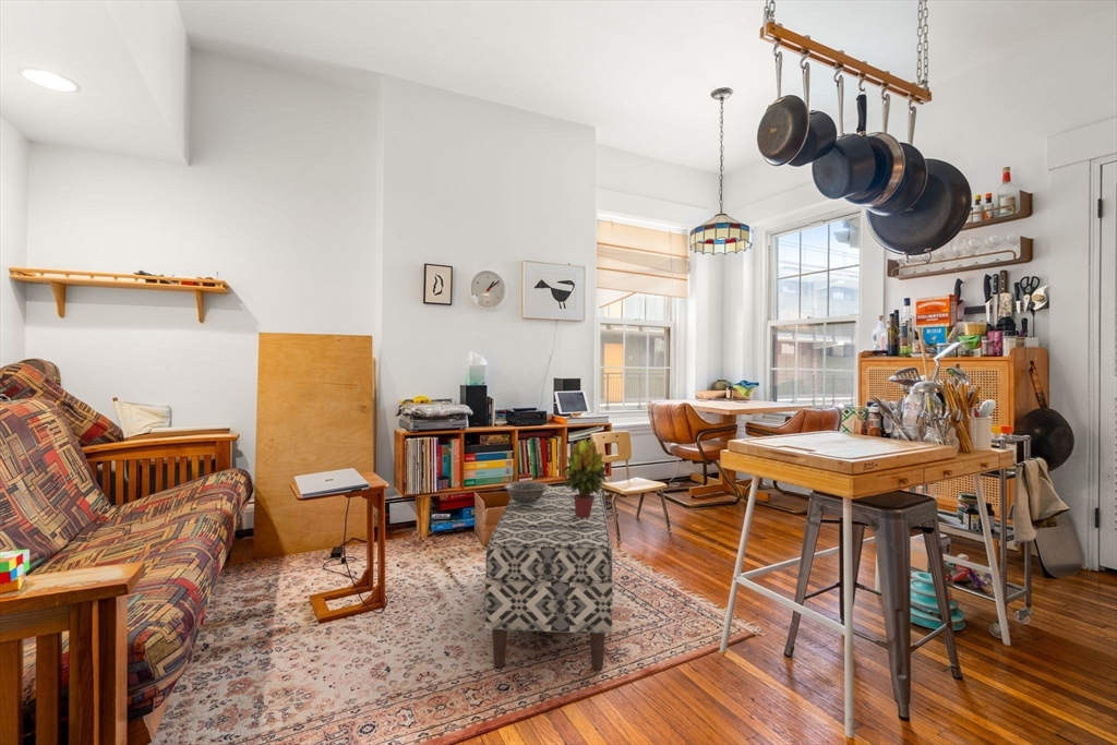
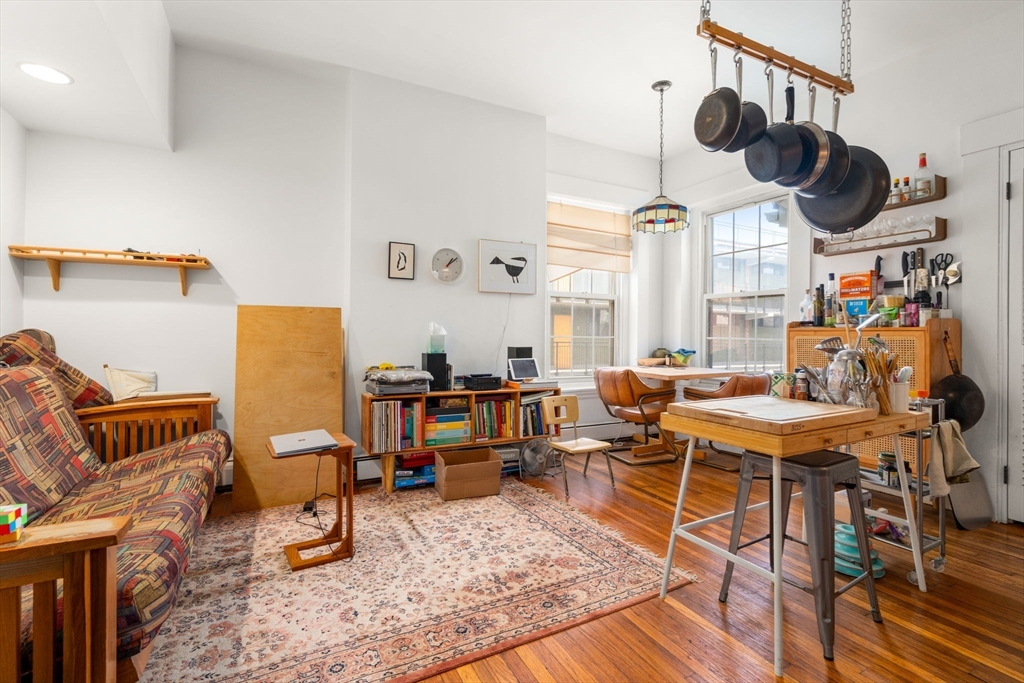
- bench [483,484,614,672]
- decorative bowl [503,480,549,505]
- potted plant [561,436,610,517]
